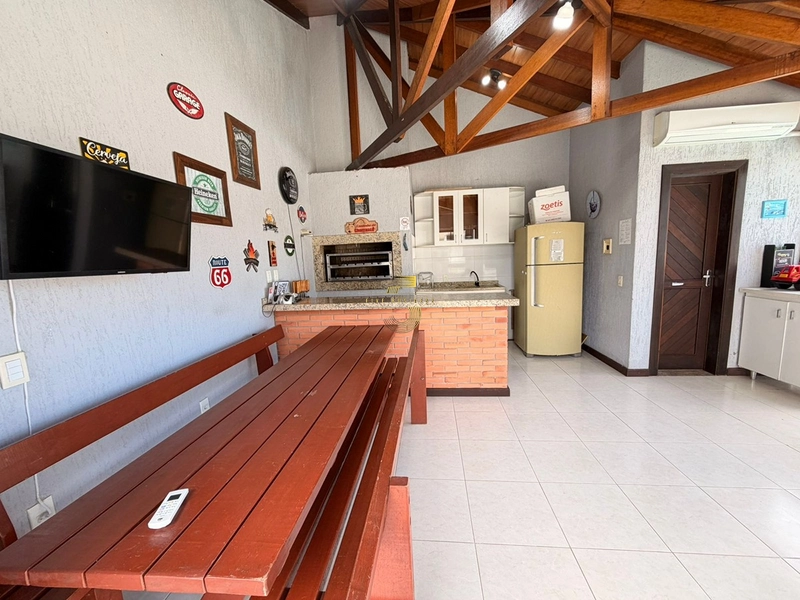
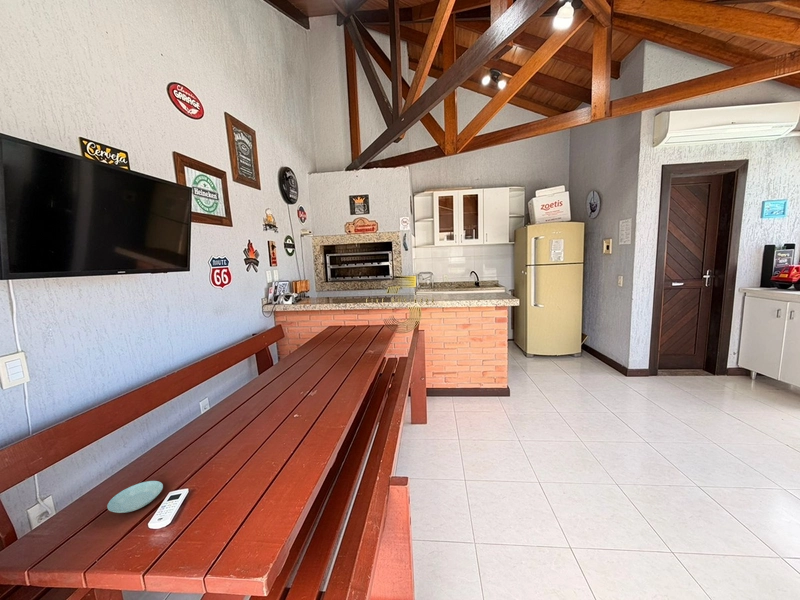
+ saucer [106,480,164,514]
